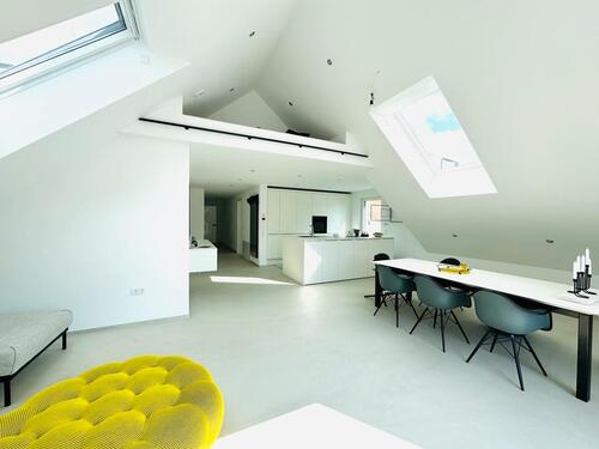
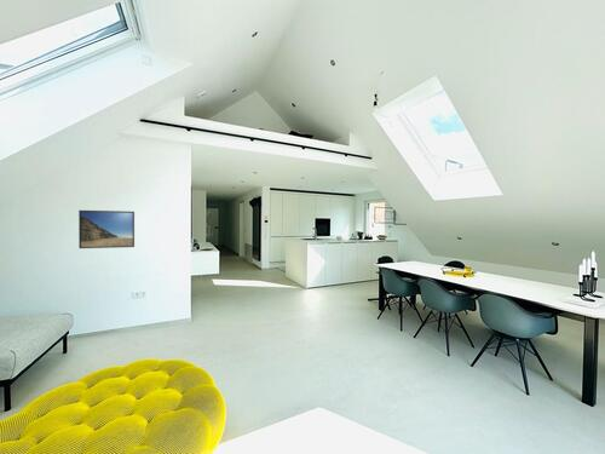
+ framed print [77,209,136,249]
